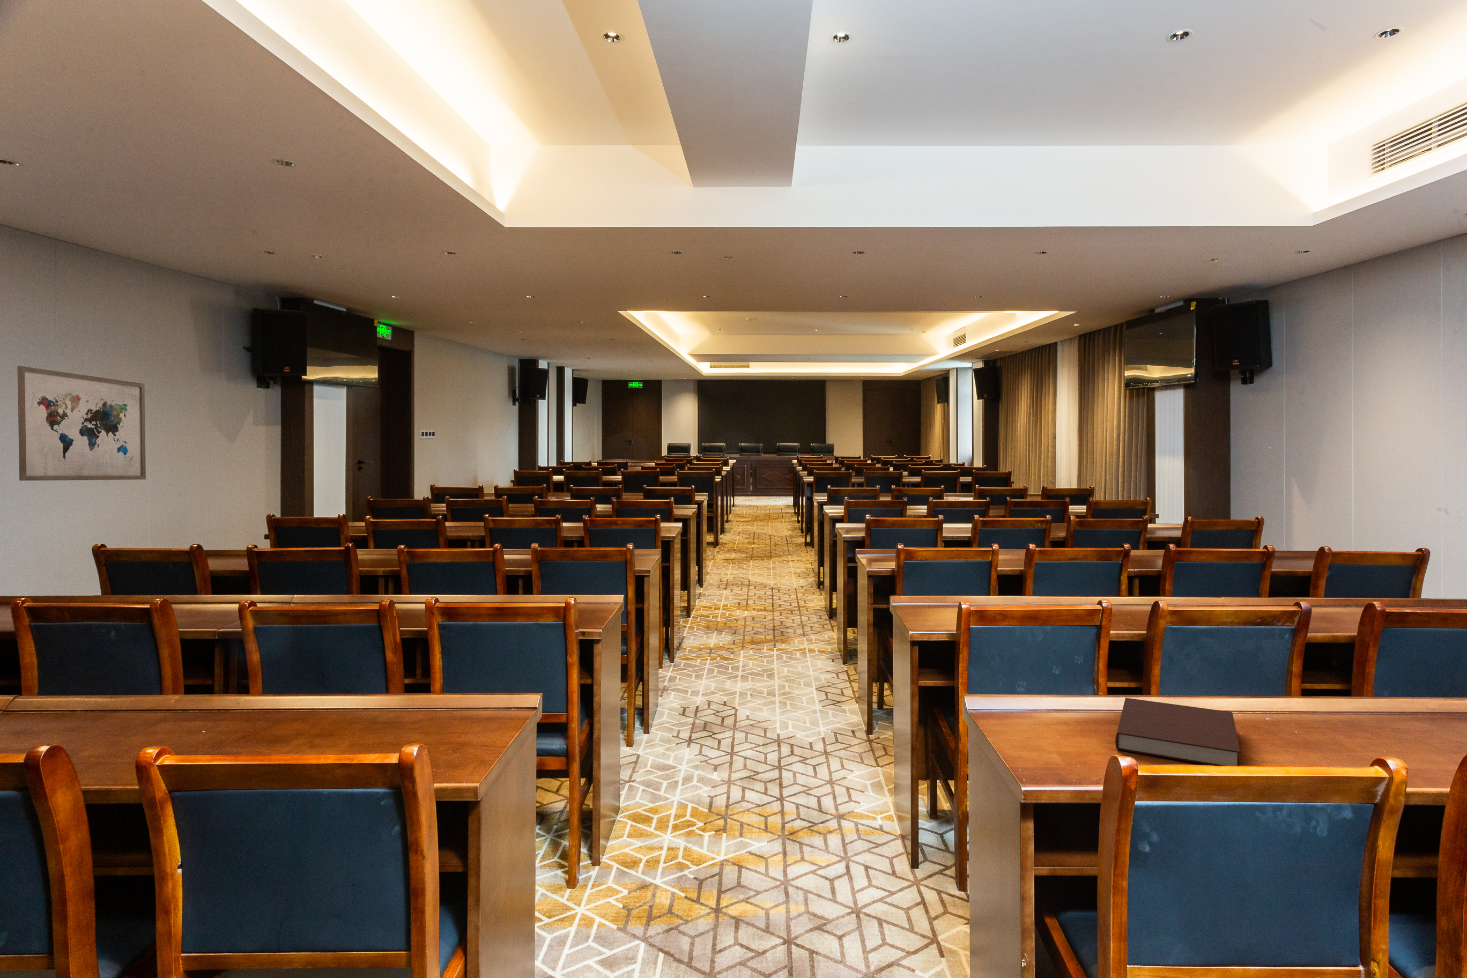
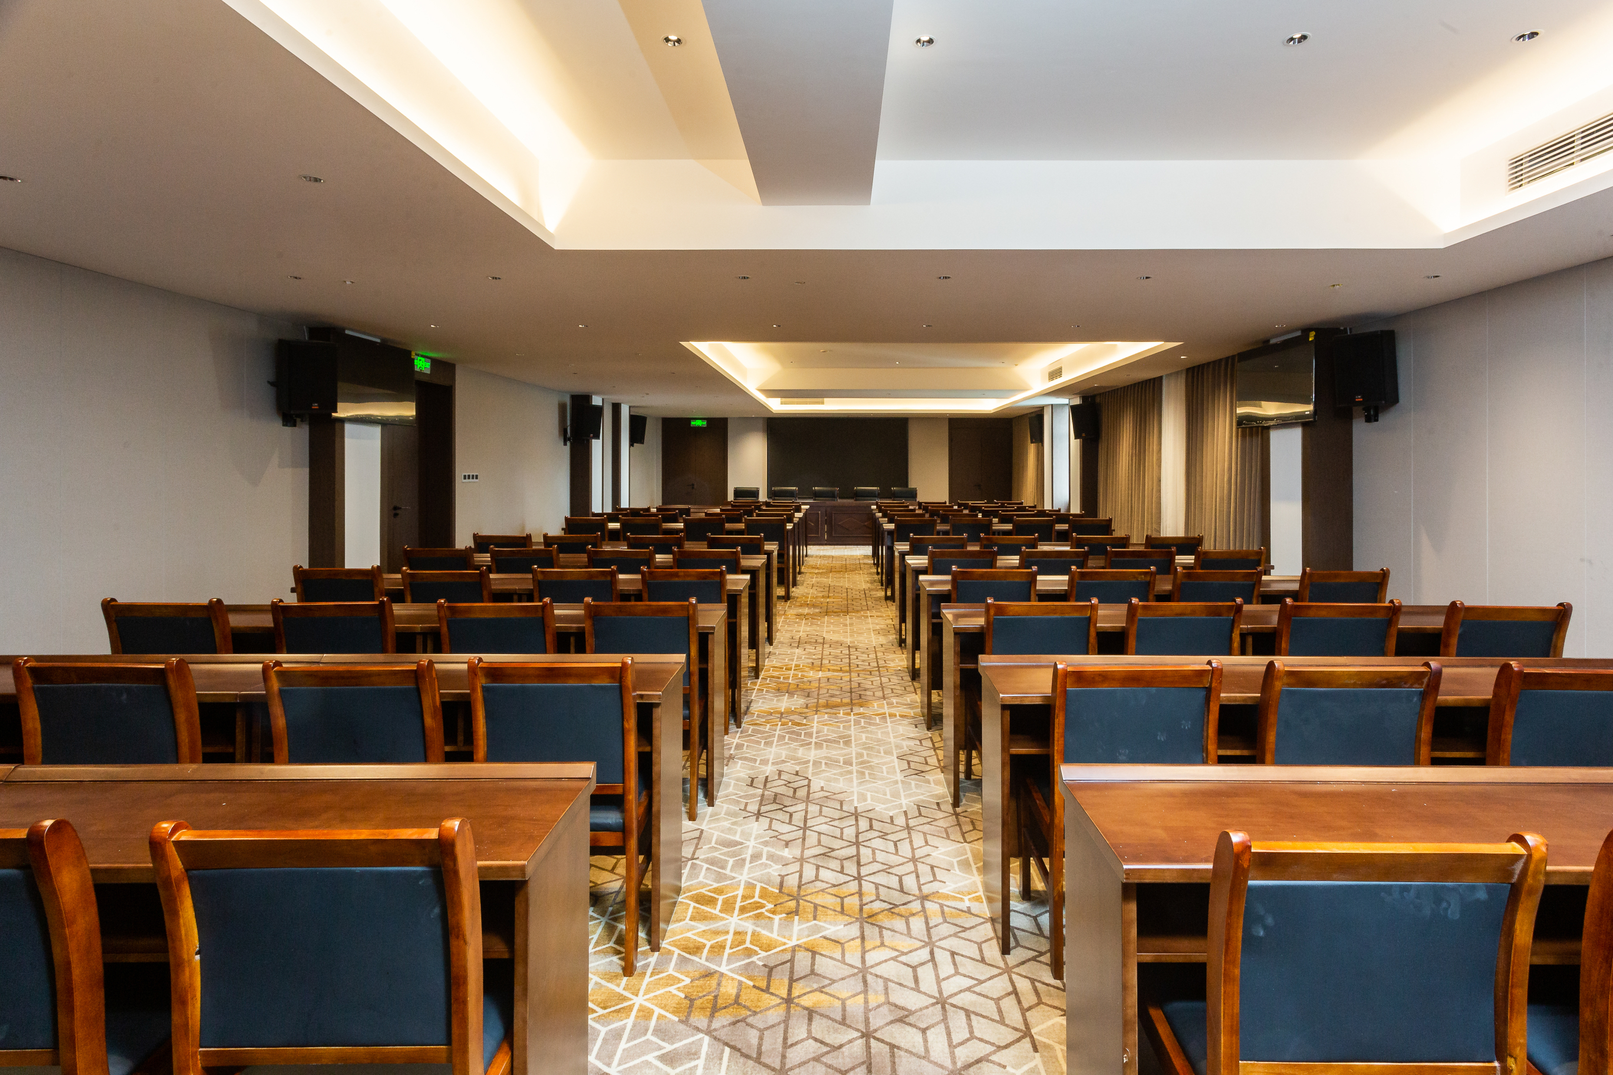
- notebook [1114,697,1241,766]
- wall art [16,366,146,481]
